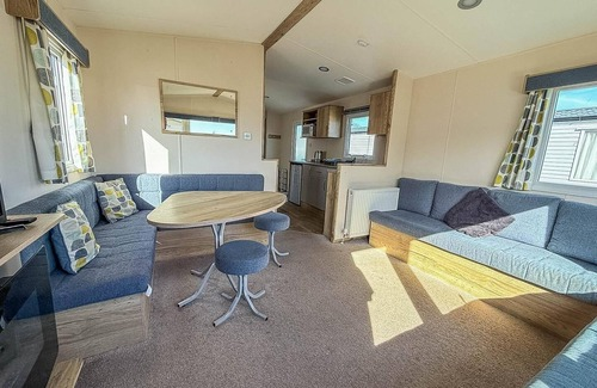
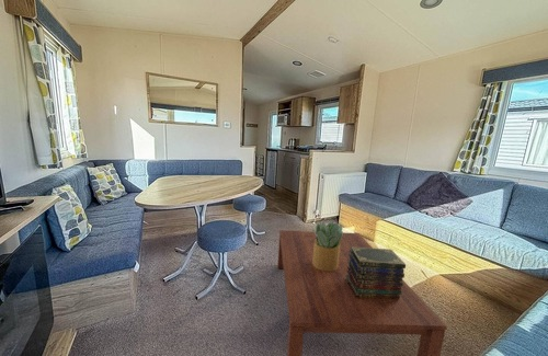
+ book stack [345,246,407,299]
+ coffee table [277,229,448,356]
+ potted plant [310,220,344,271]
